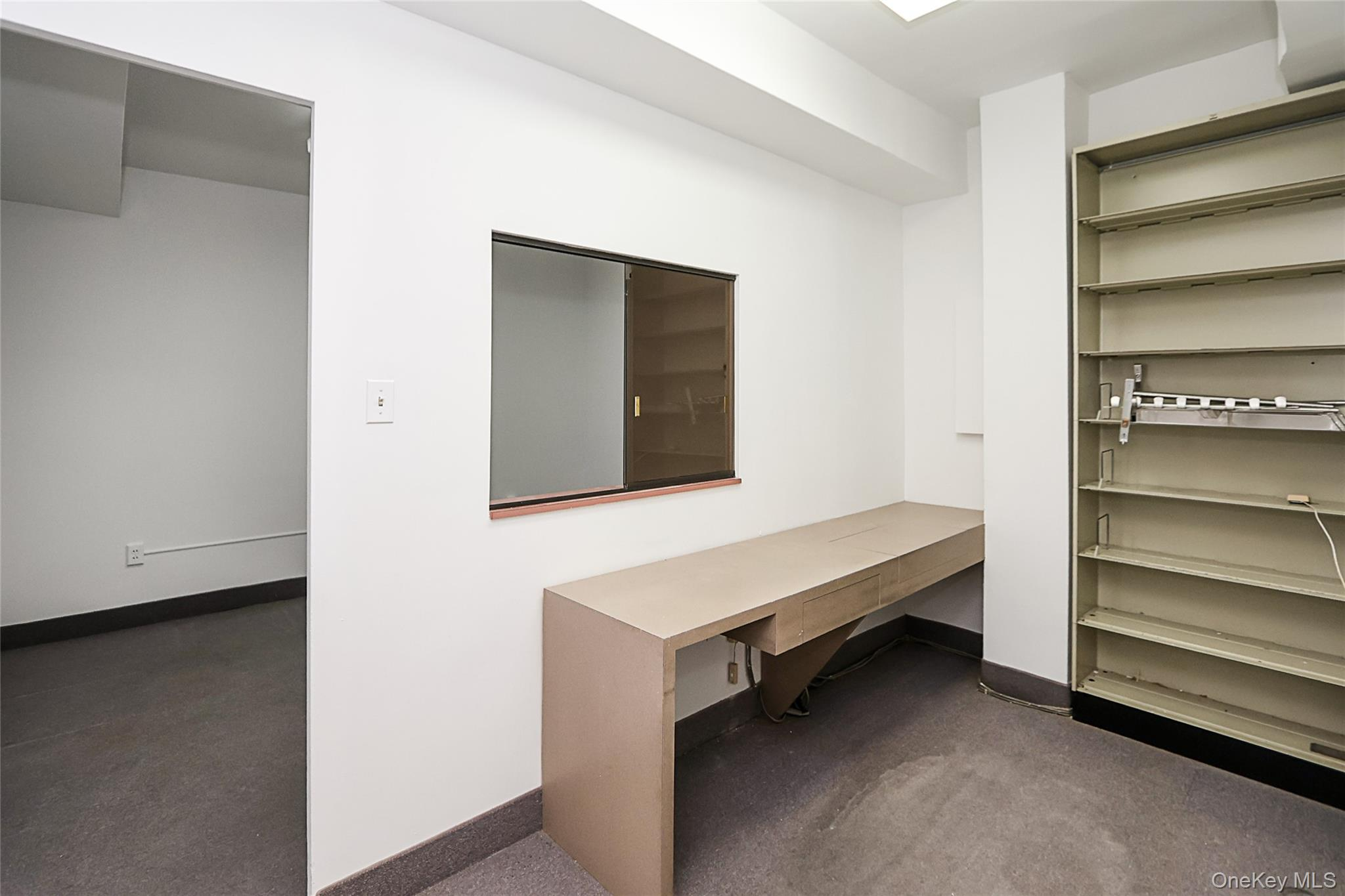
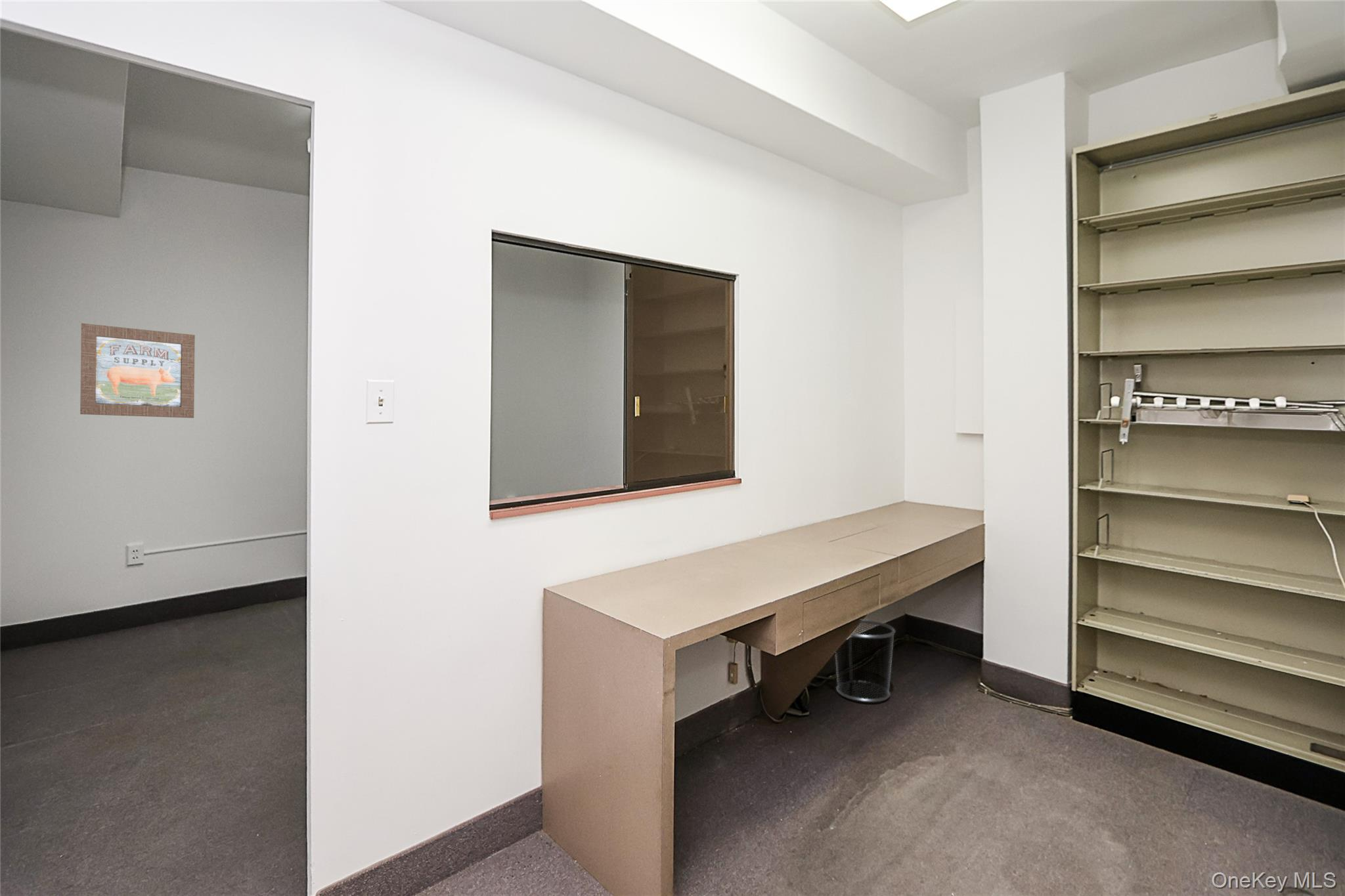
+ waste bin [835,619,896,703]
+ wall art [79,323,196,419]
